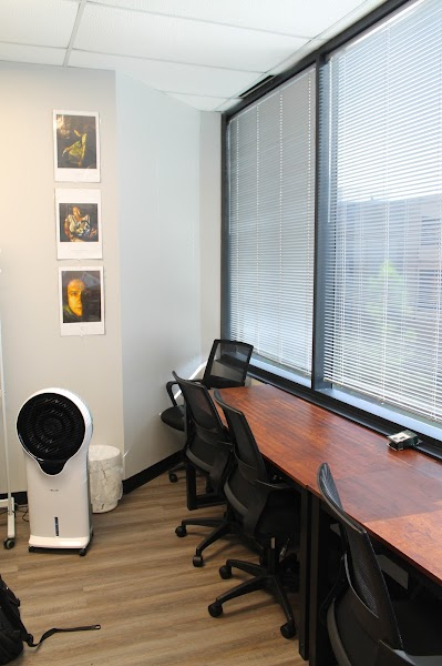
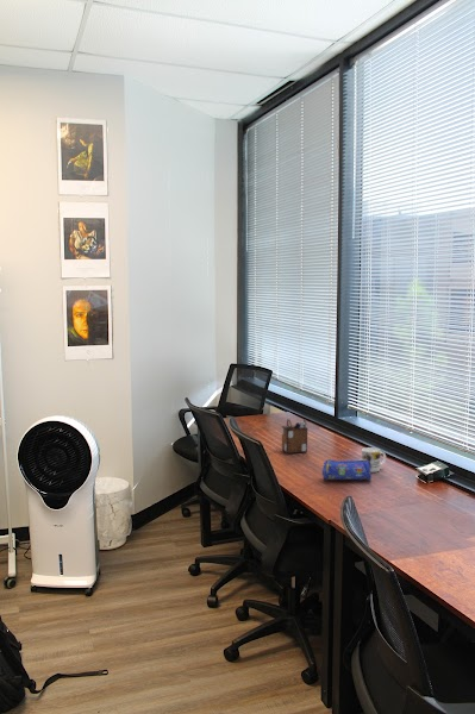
+ mug [361,446,387,474]
+ pencil case [321,458,373,481]
+ desk organizer [281,418,308,455]
